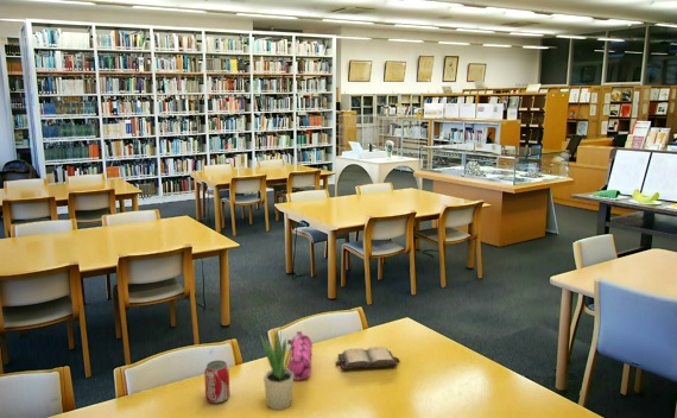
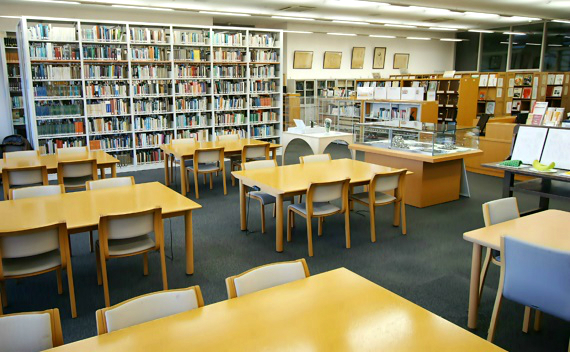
- hardback book [335,346,401,370]
- pencil case [286,330,314,381]
- potted plant [259,325,295,411]
- beverage can [203,359,230,405]
